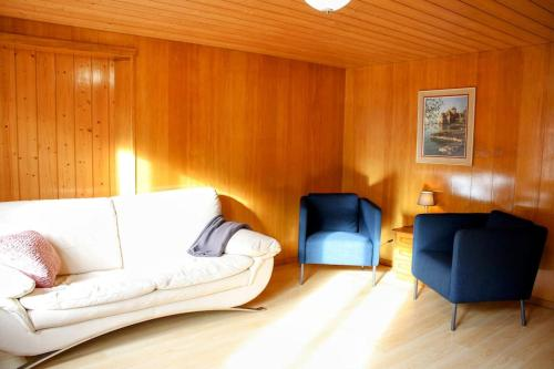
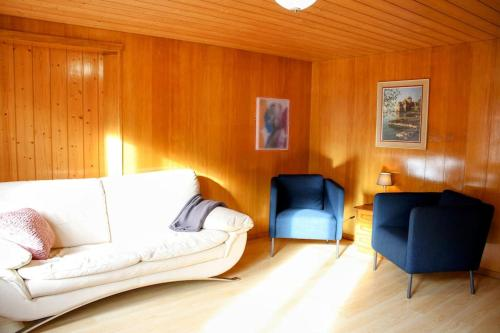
+ wall art [255,97,290,151]
